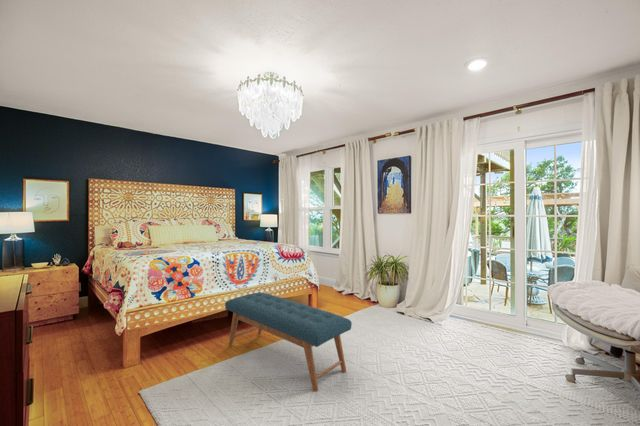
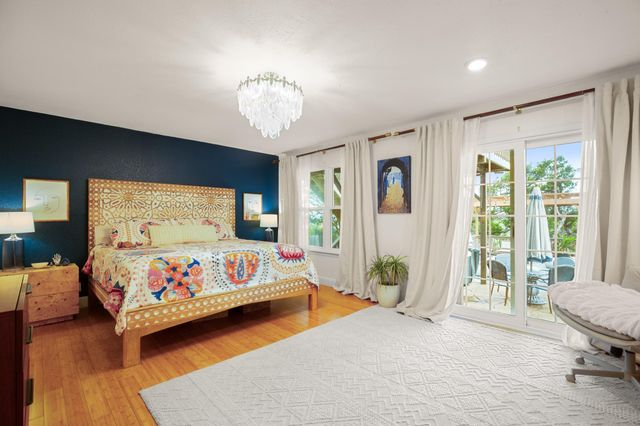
- bench [224,291,353,393]
